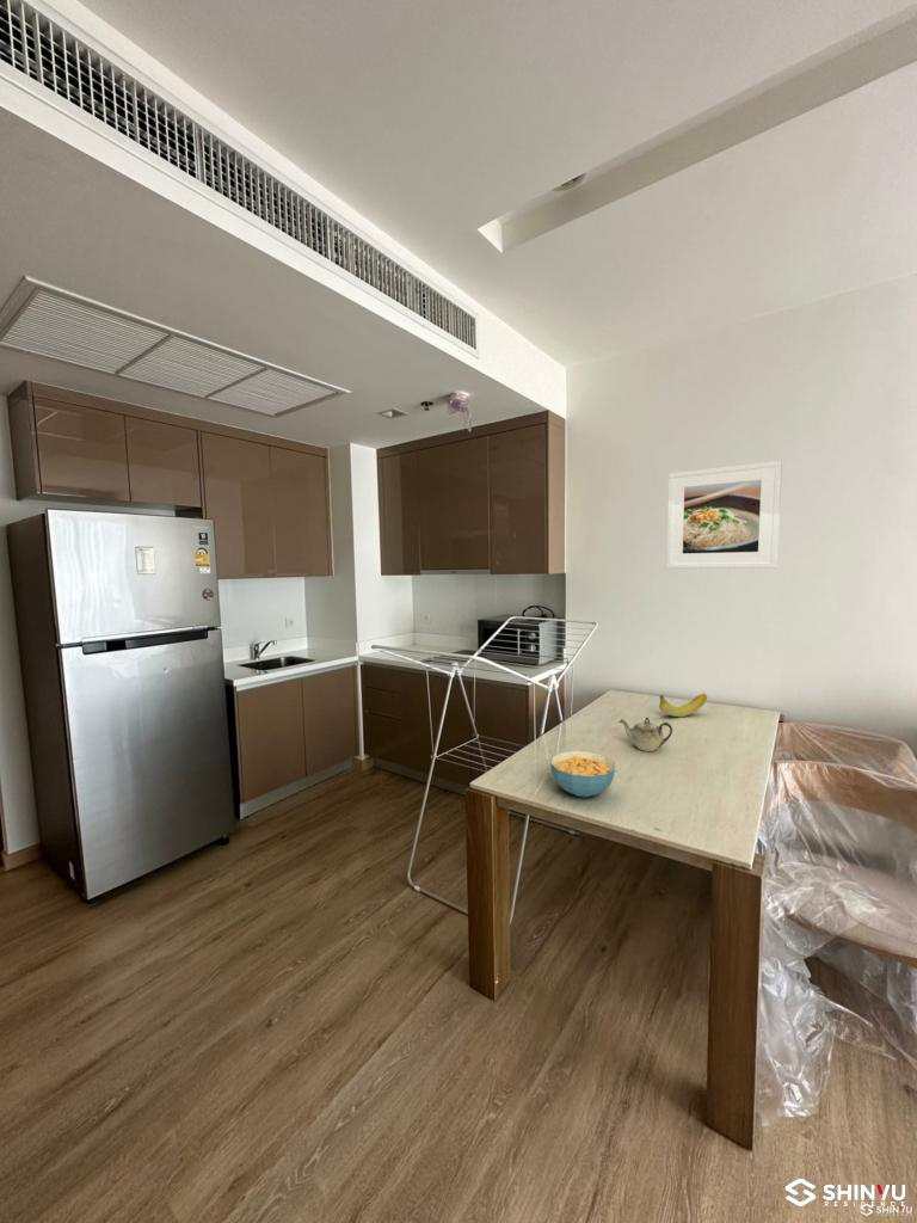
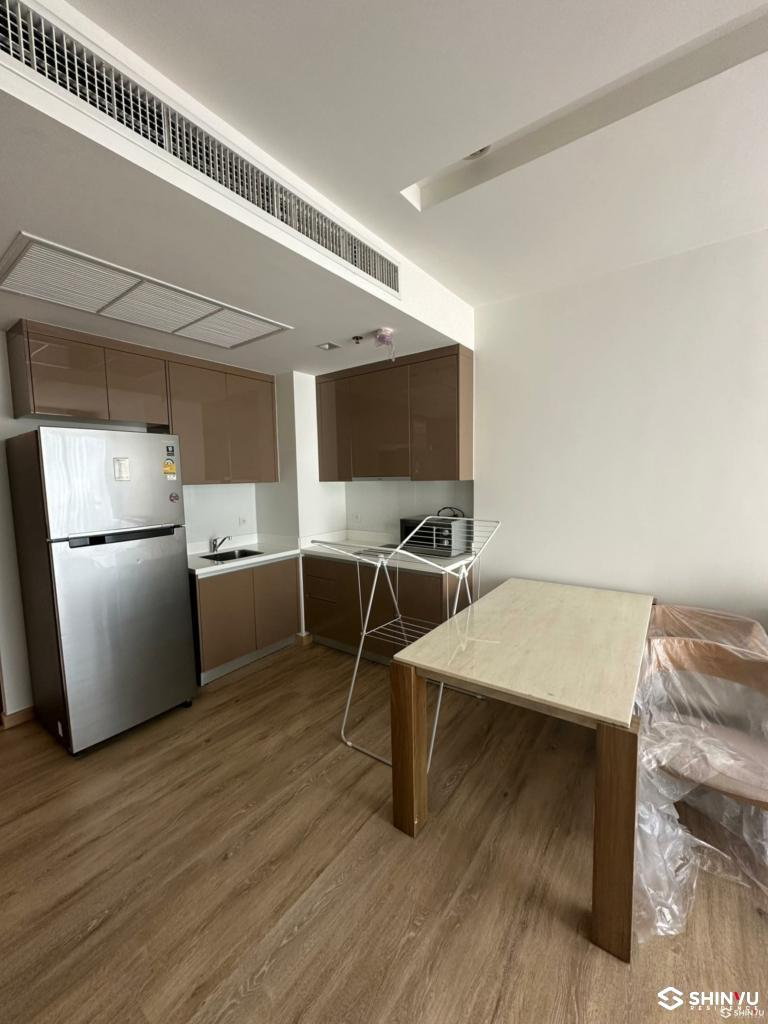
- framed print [665,460,783,570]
- teapot [617,717,673,752]
- cereal bowl [549,750,616,798]
- fruit [658,692,708,718]
